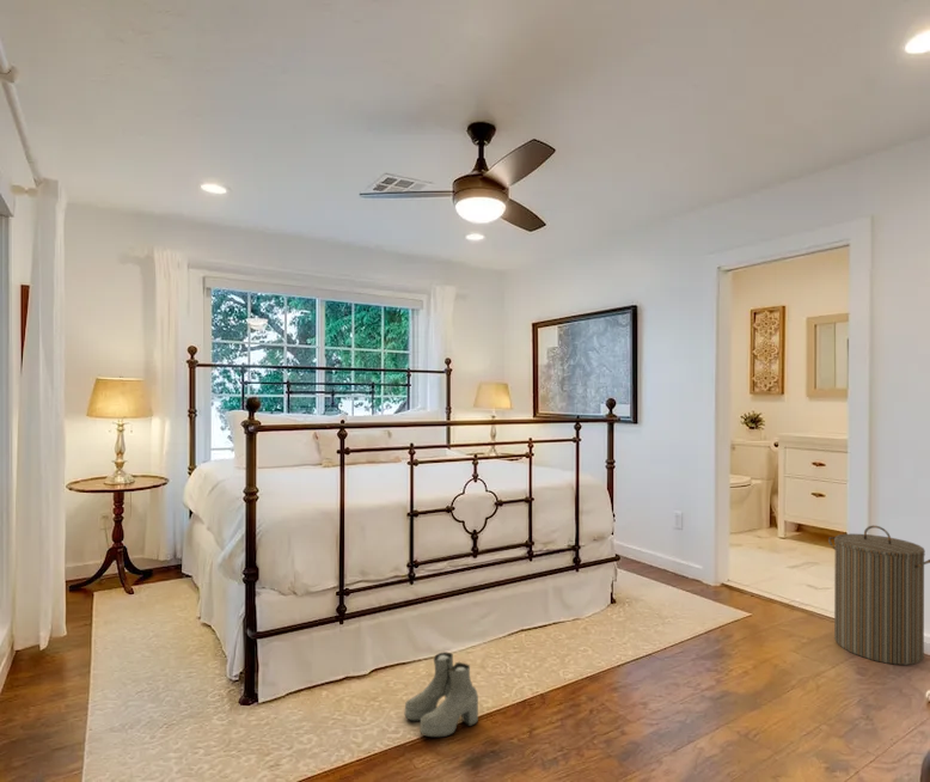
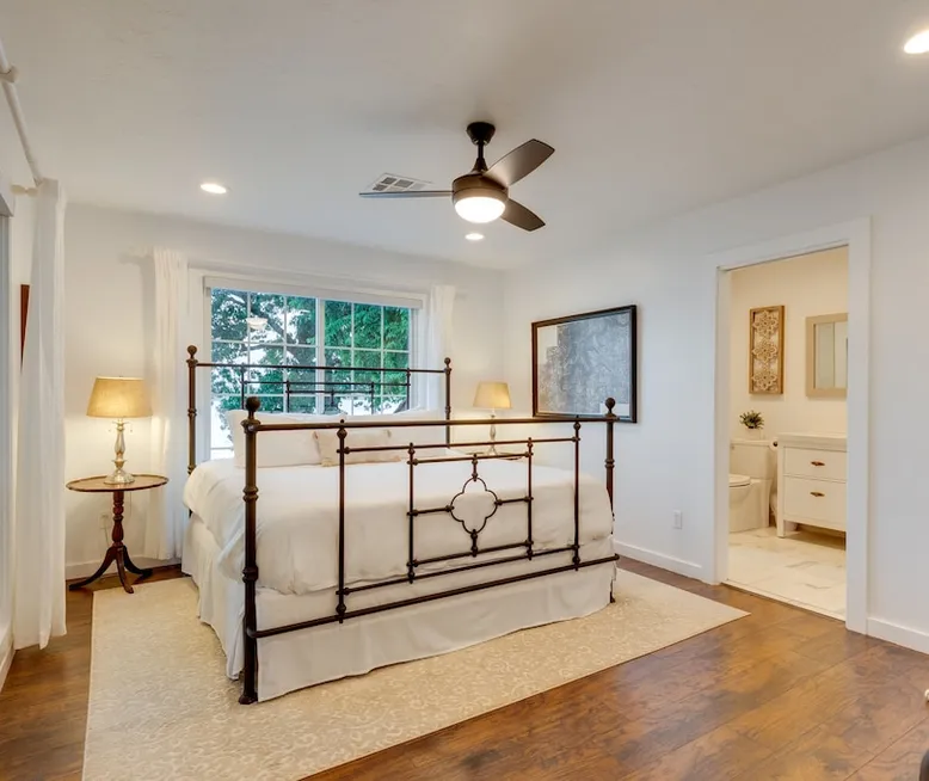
- laundry hamper [827,525,930,666]
- boots [404,650,479,738]
